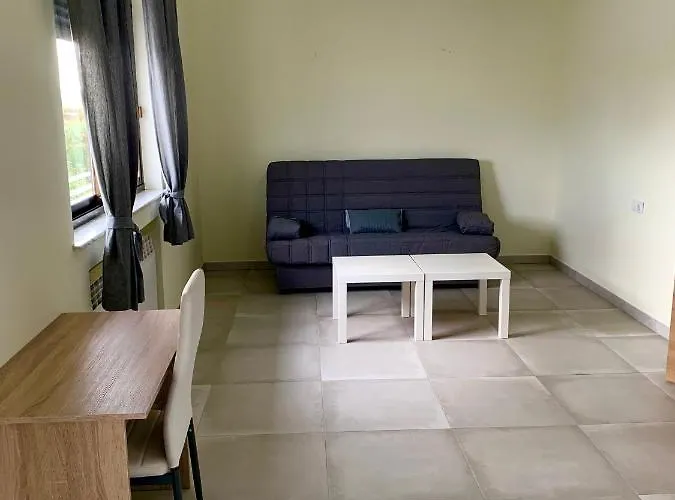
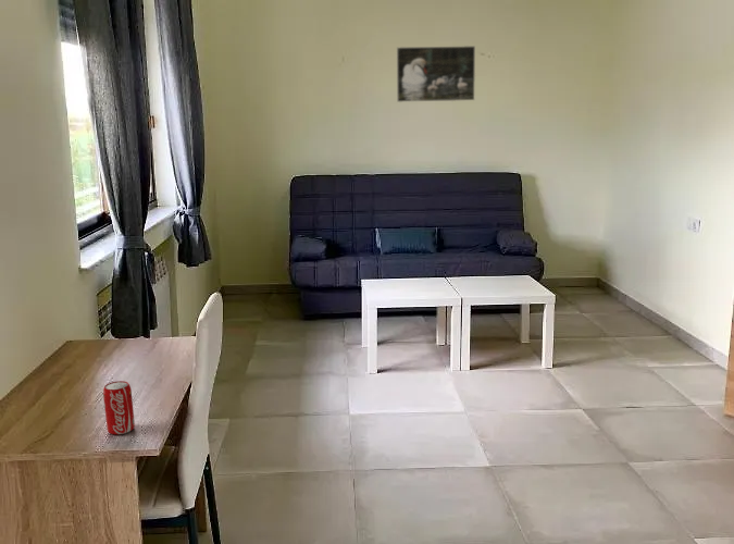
+ beverage can [102,380,136,435]
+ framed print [396,45,476,103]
